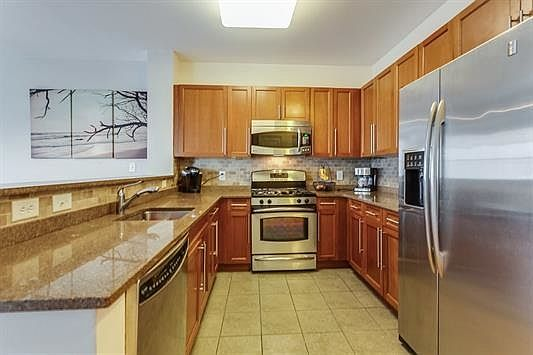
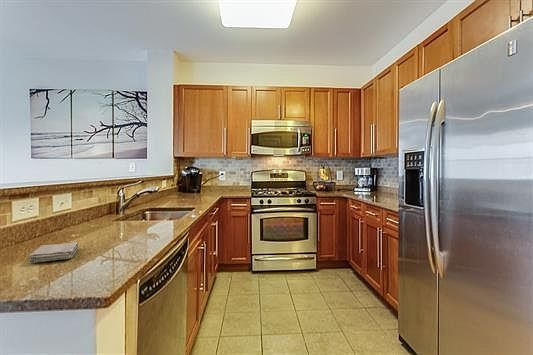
+ washcloth [28,241,79,264]
